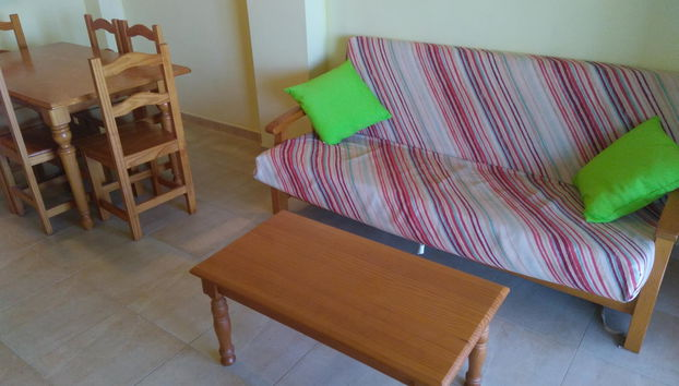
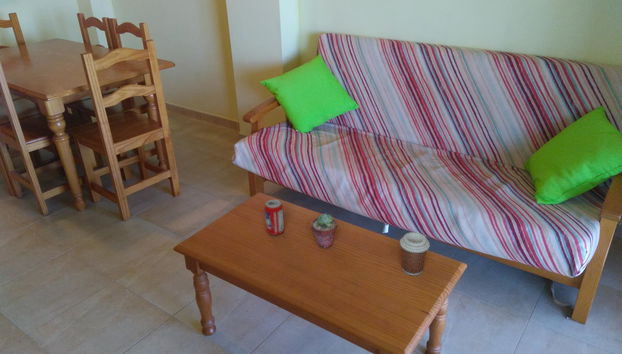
+ beverage can [264,199,285,236]
+ coffee cup [399,231,431,277]
+ potted succulent [310,212,338,249]
